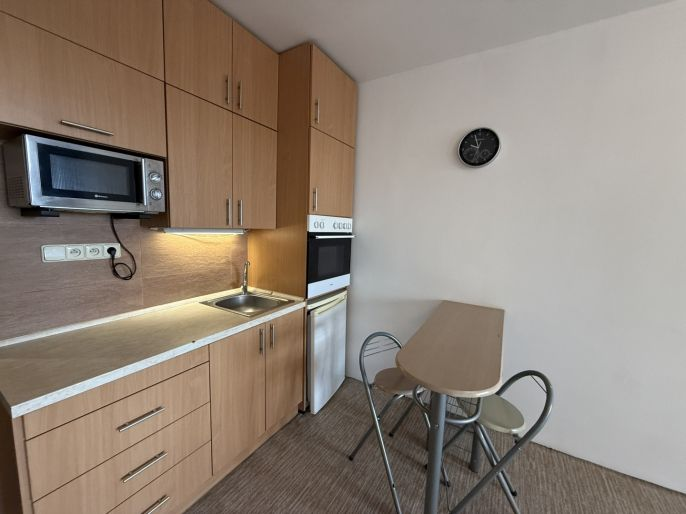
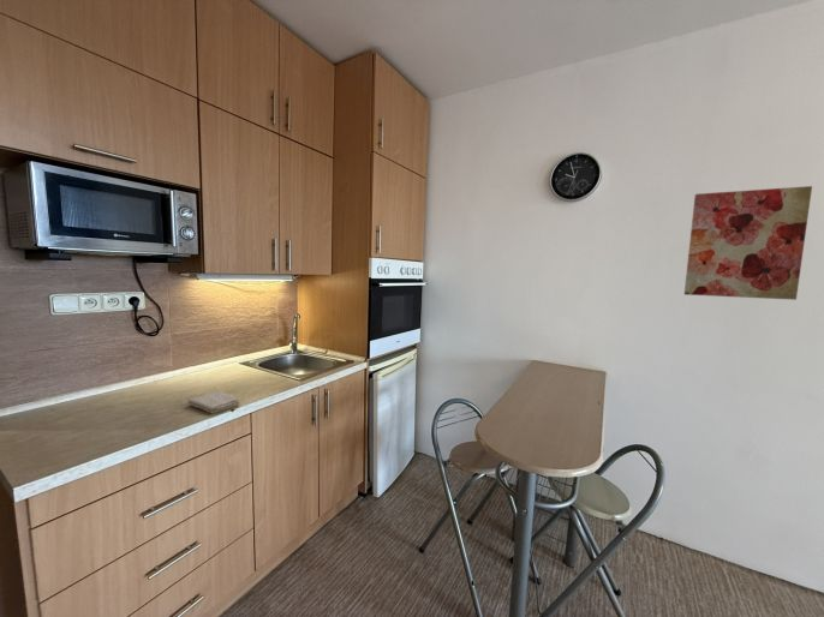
+ washcloth [186,390,241,415]
+ wall art [683,185,813,301]
